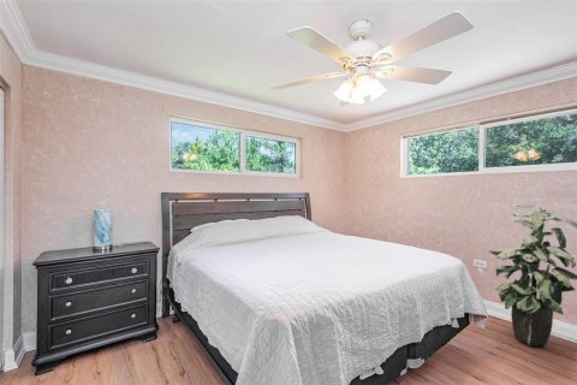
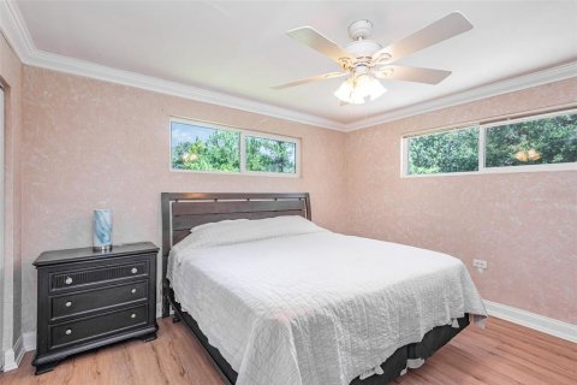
- indoor plant [488,202,577,348]
